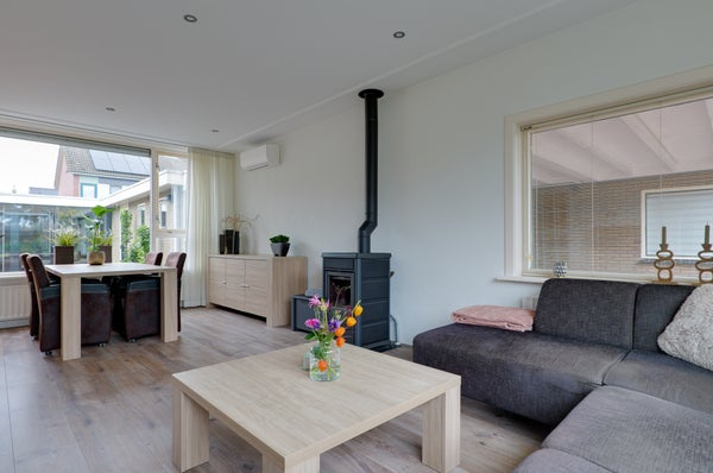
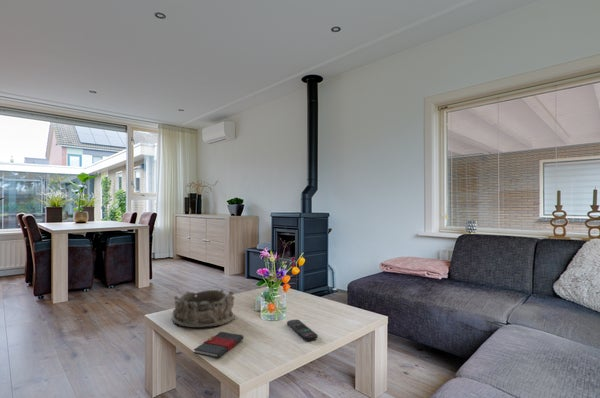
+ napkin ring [171,288,236,329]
+ remote control [286,319,318,342]
+ book [192,331,245,359]
